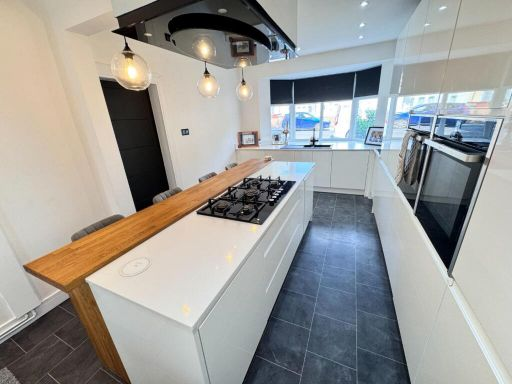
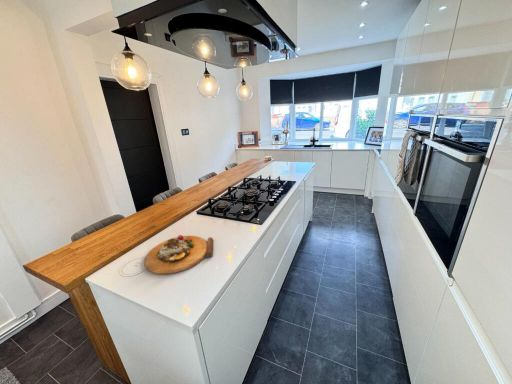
+ cutting board [143,234,215,275]
